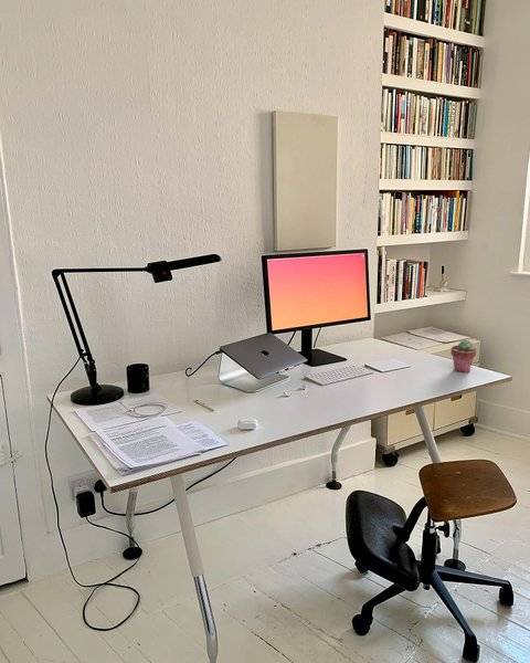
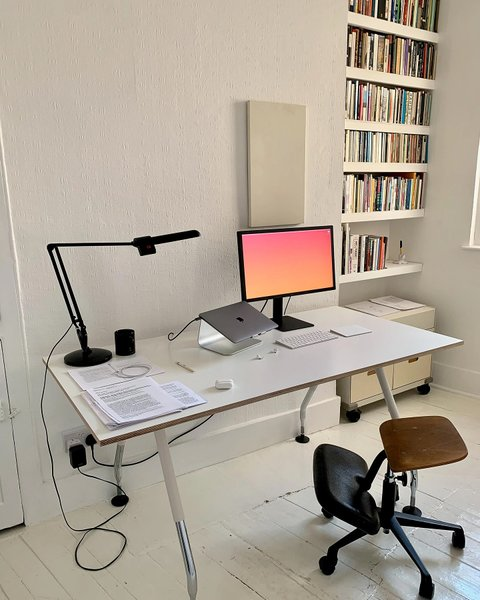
- potted succulent [449,338,477,373]
